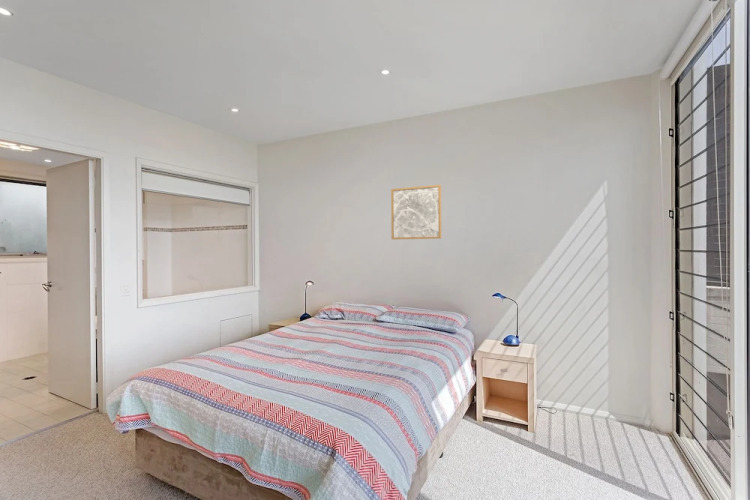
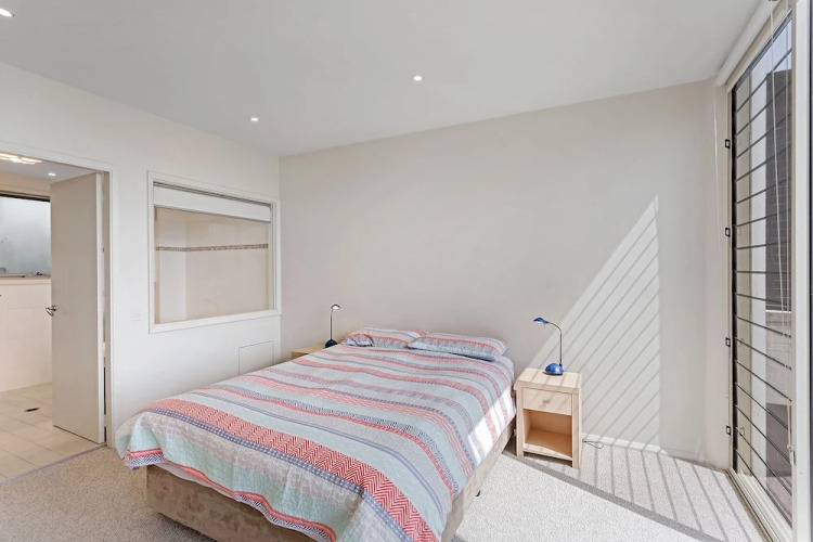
- wall art [390,184,443,241]
